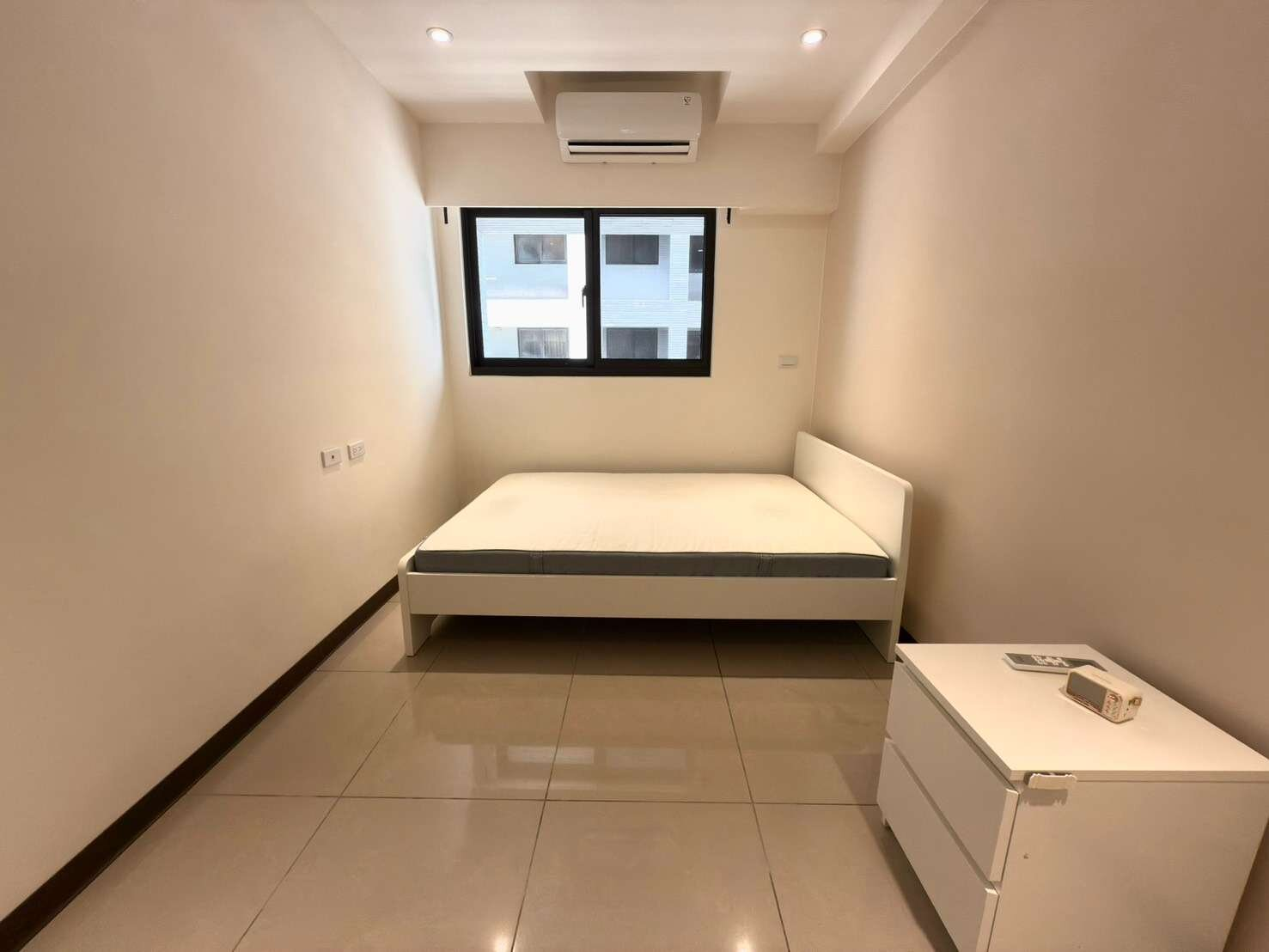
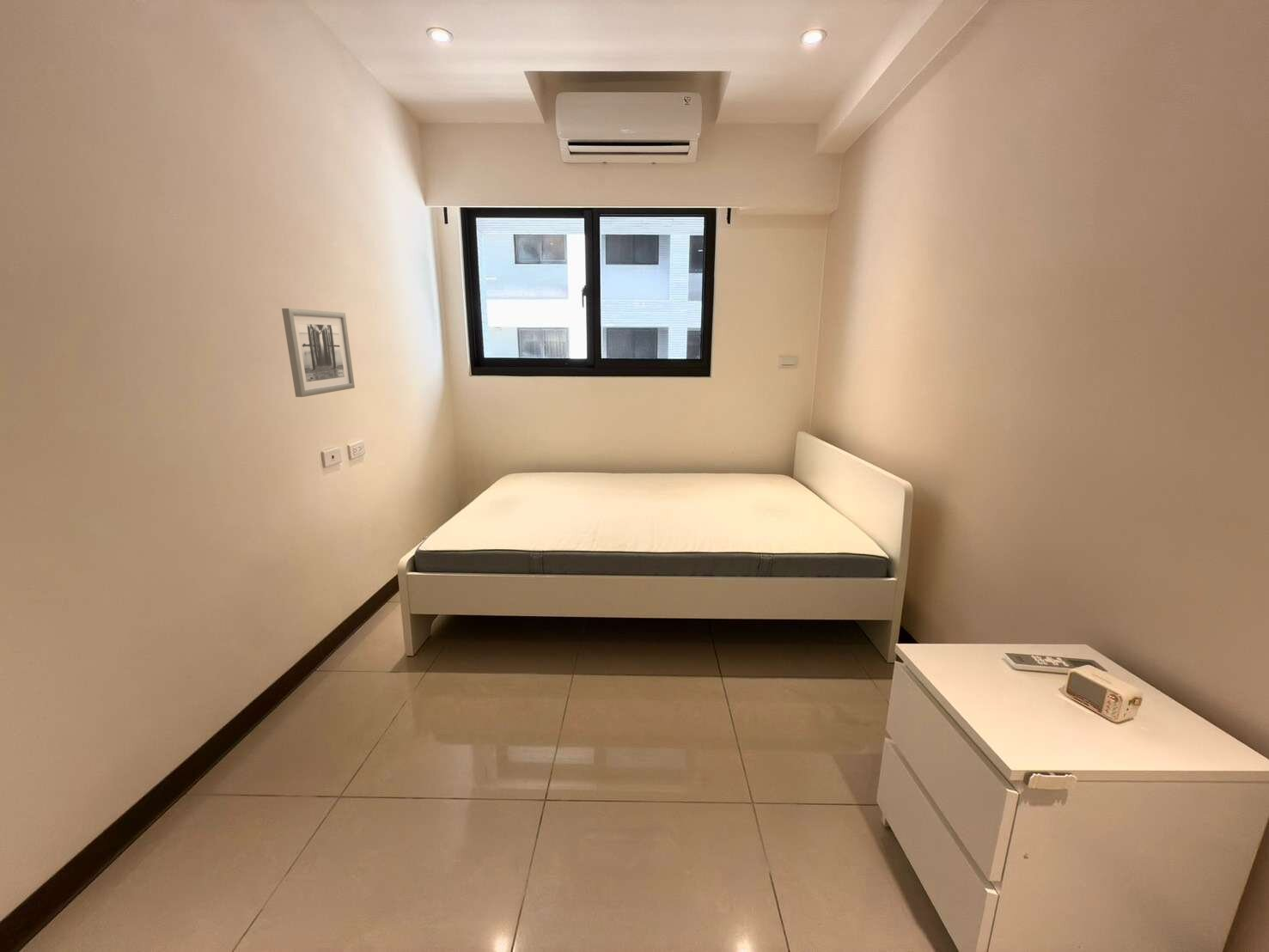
+ wall art [281,308,356,398]
